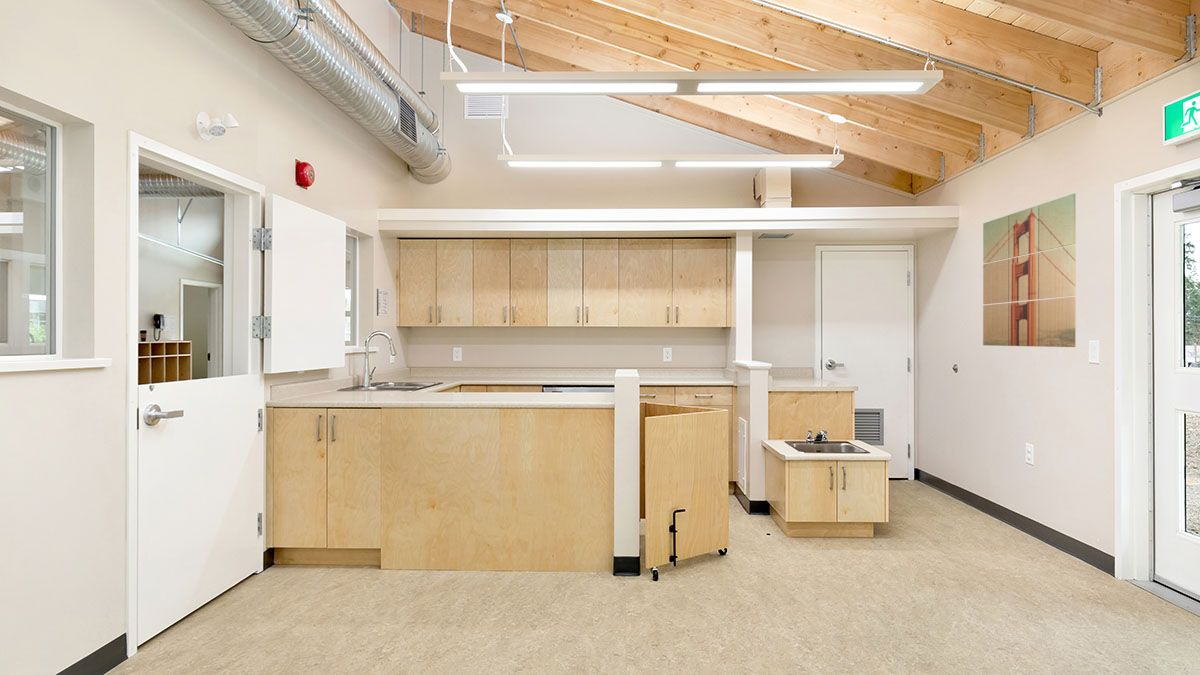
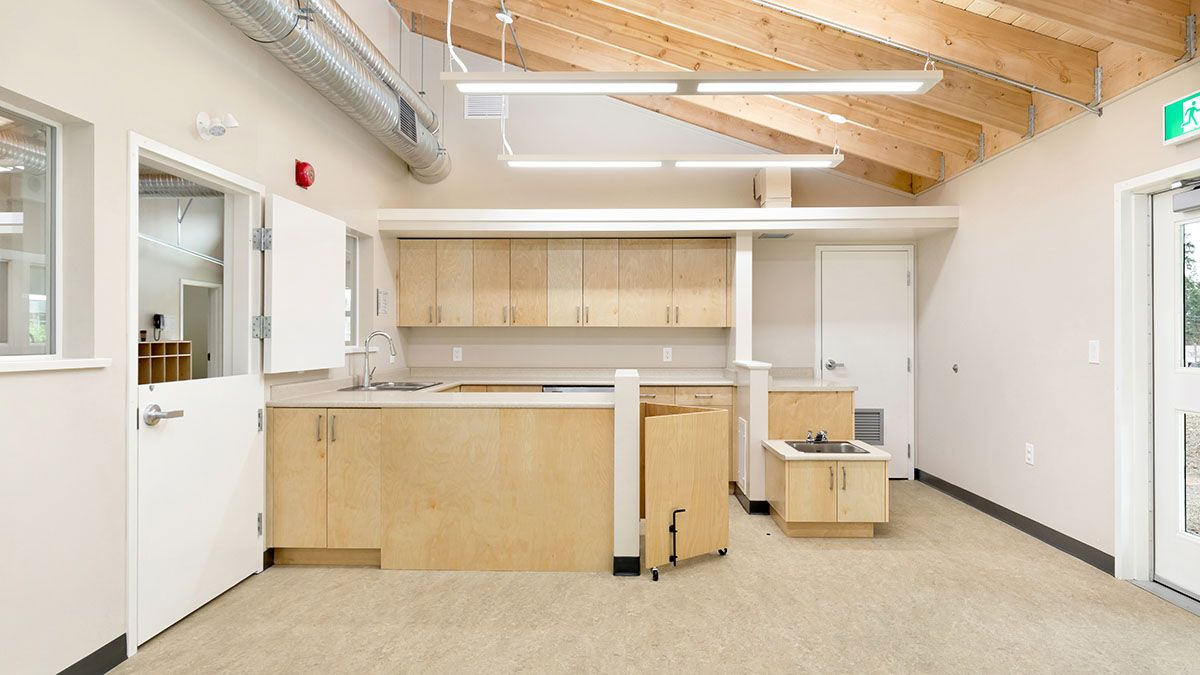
- wall art [982,193,1077,348]
